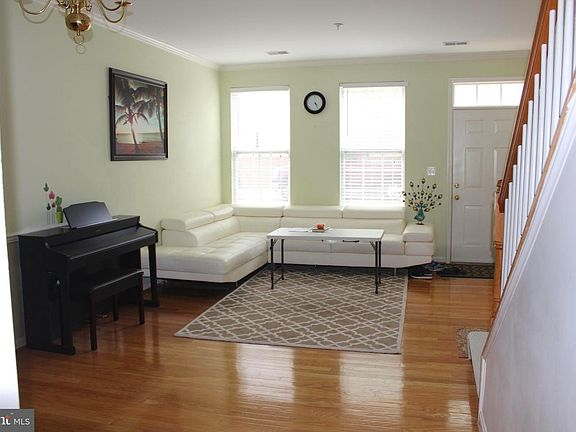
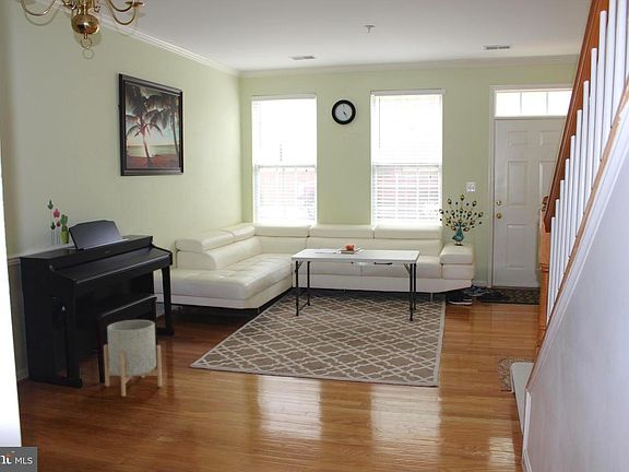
+ planter [103,319,163,398]
